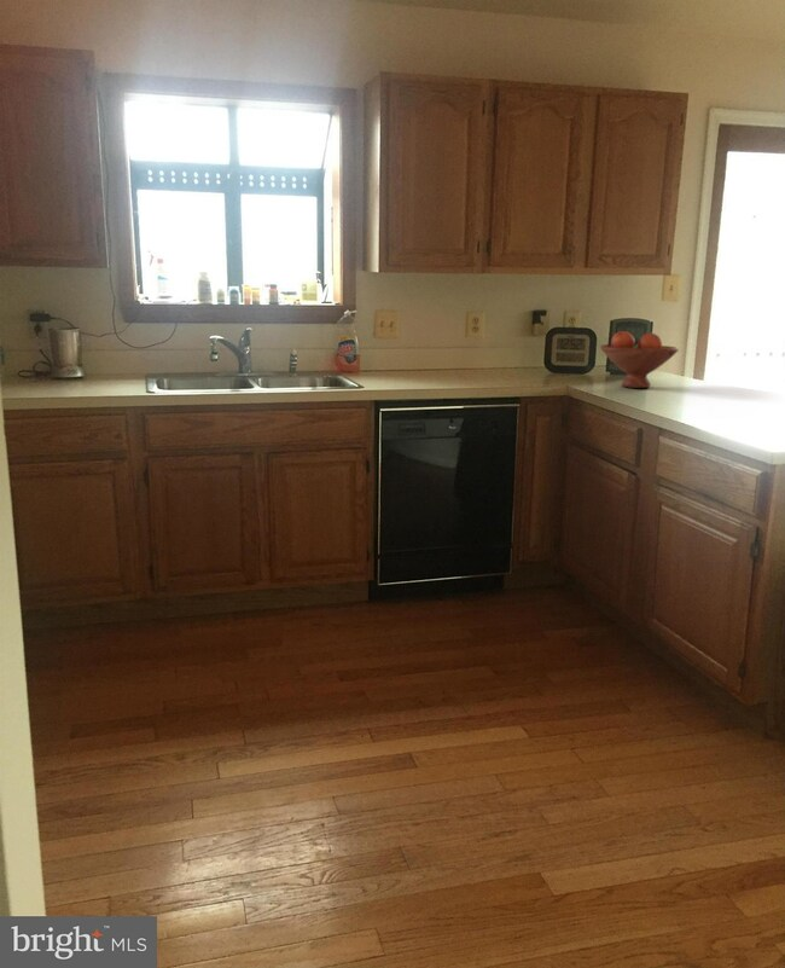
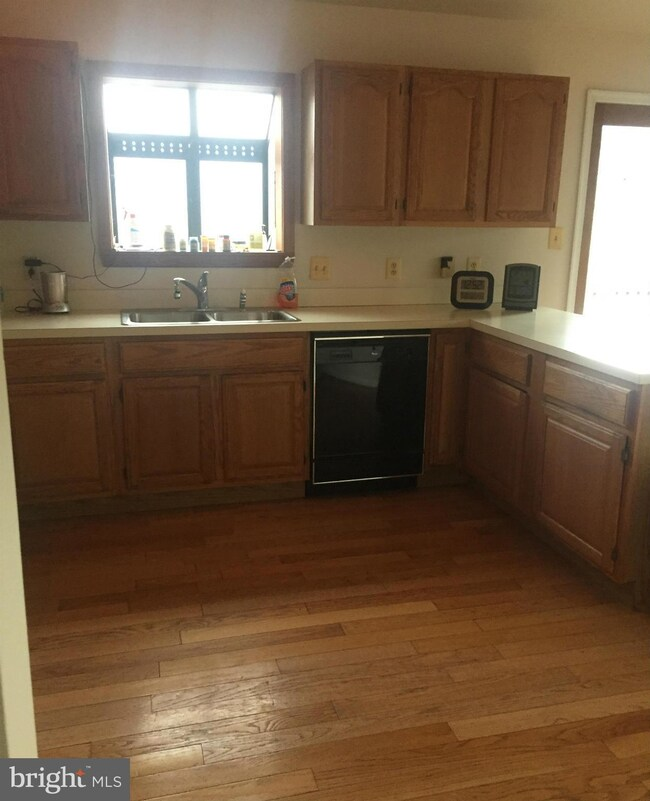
- fruit bowl [599,330,680,389]
